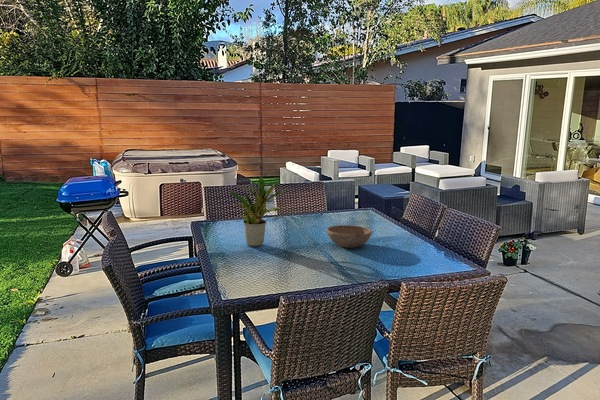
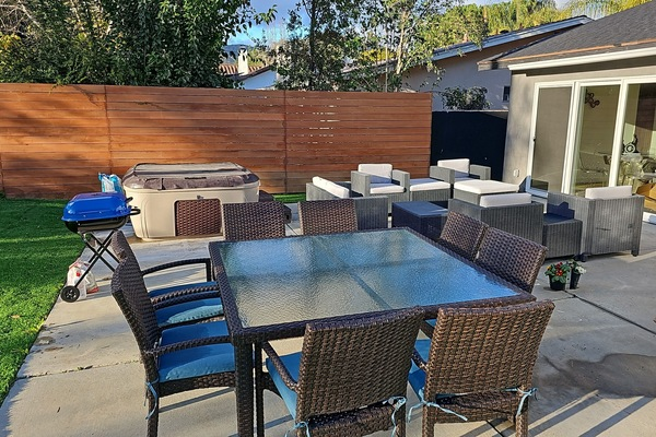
- bowl [325,224,373,249]
- potted plant [229,177,287,248]
